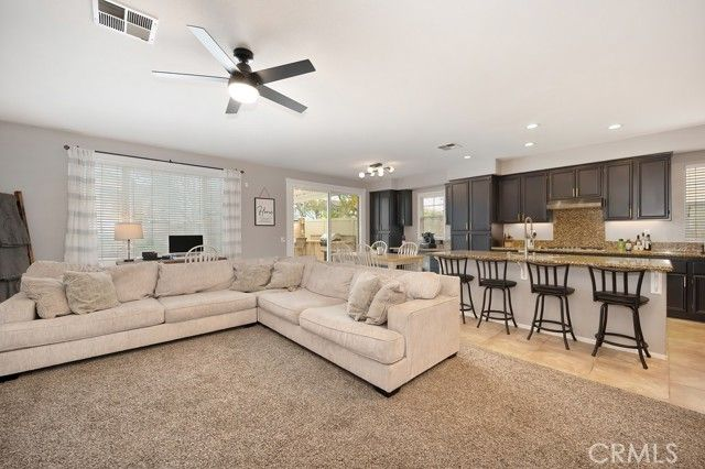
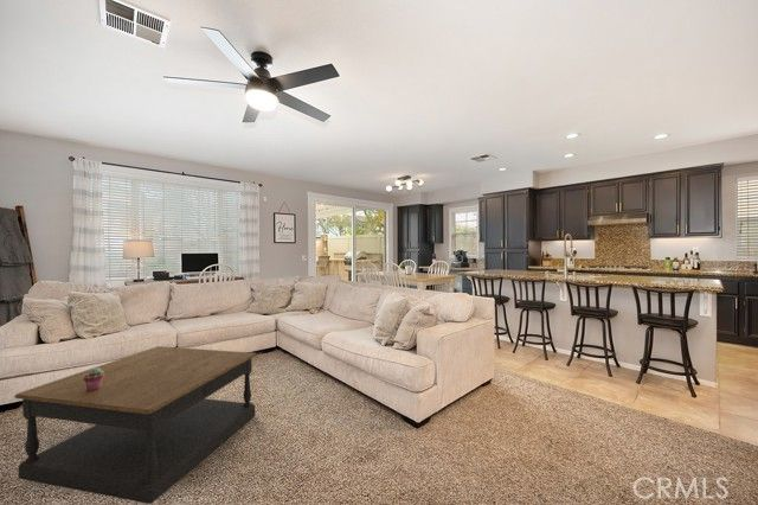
+ potted succulent [83,366,104,391]
+ coffee table [13,345,257,505]
